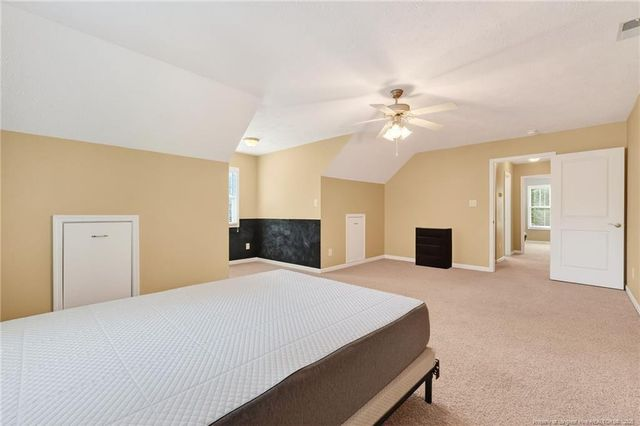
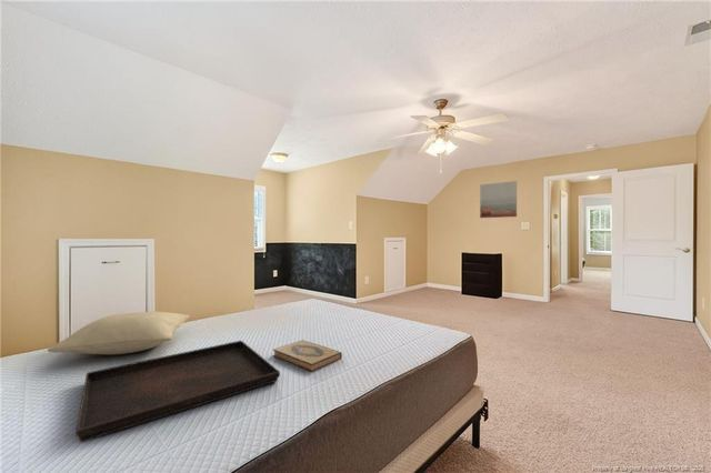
+ pillow [47,311,191,355]
+ serving tray [76,340,281,443]
+ wall art [479,180,518,219]
+ hardback book [272,339,343,373]
